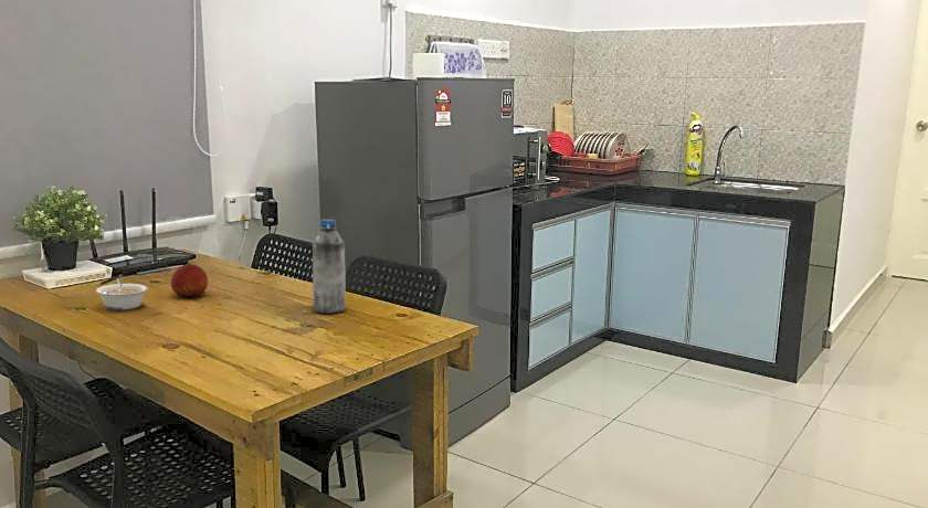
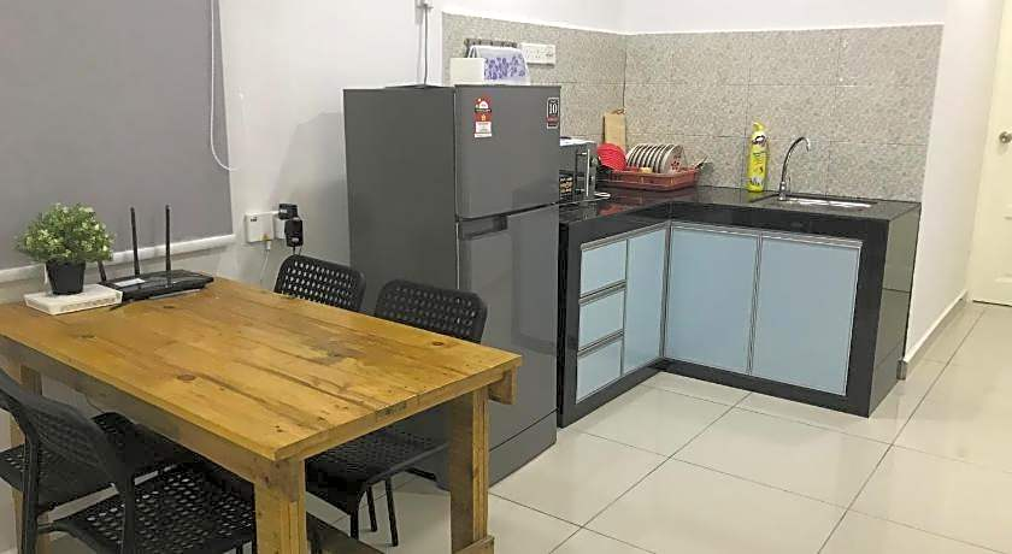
- water bottle [312,219,347,315]
- legume [95,277,149,311]
- fruit [170,263,209,299]
